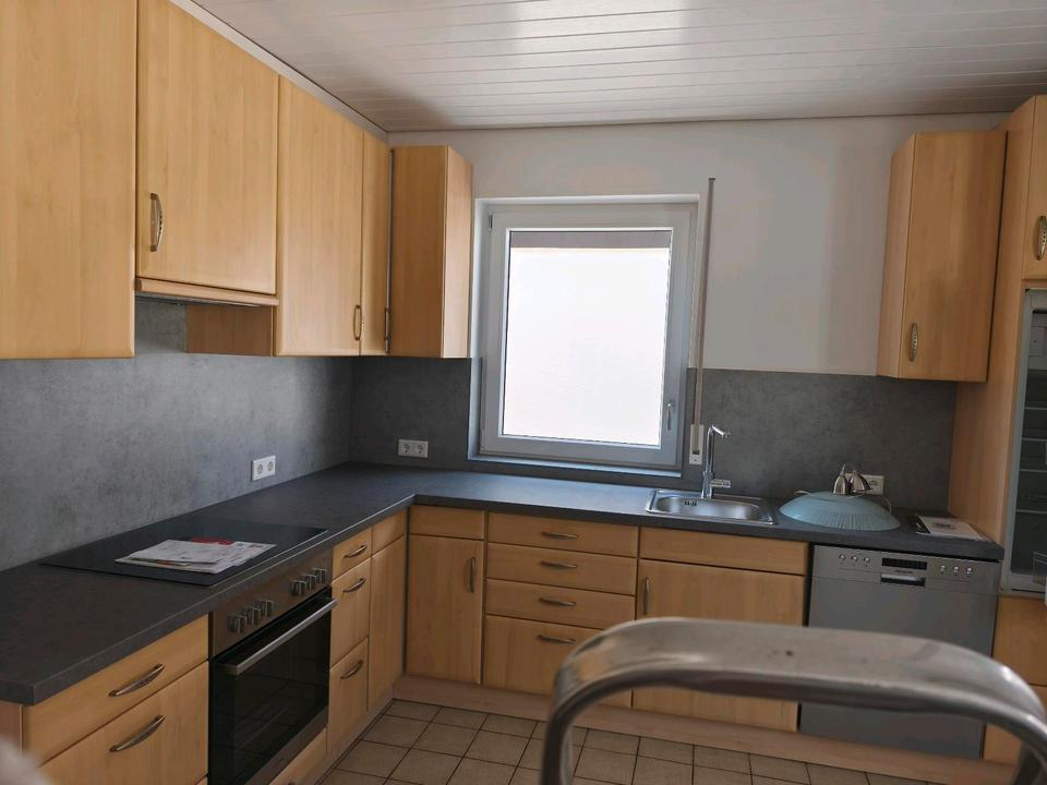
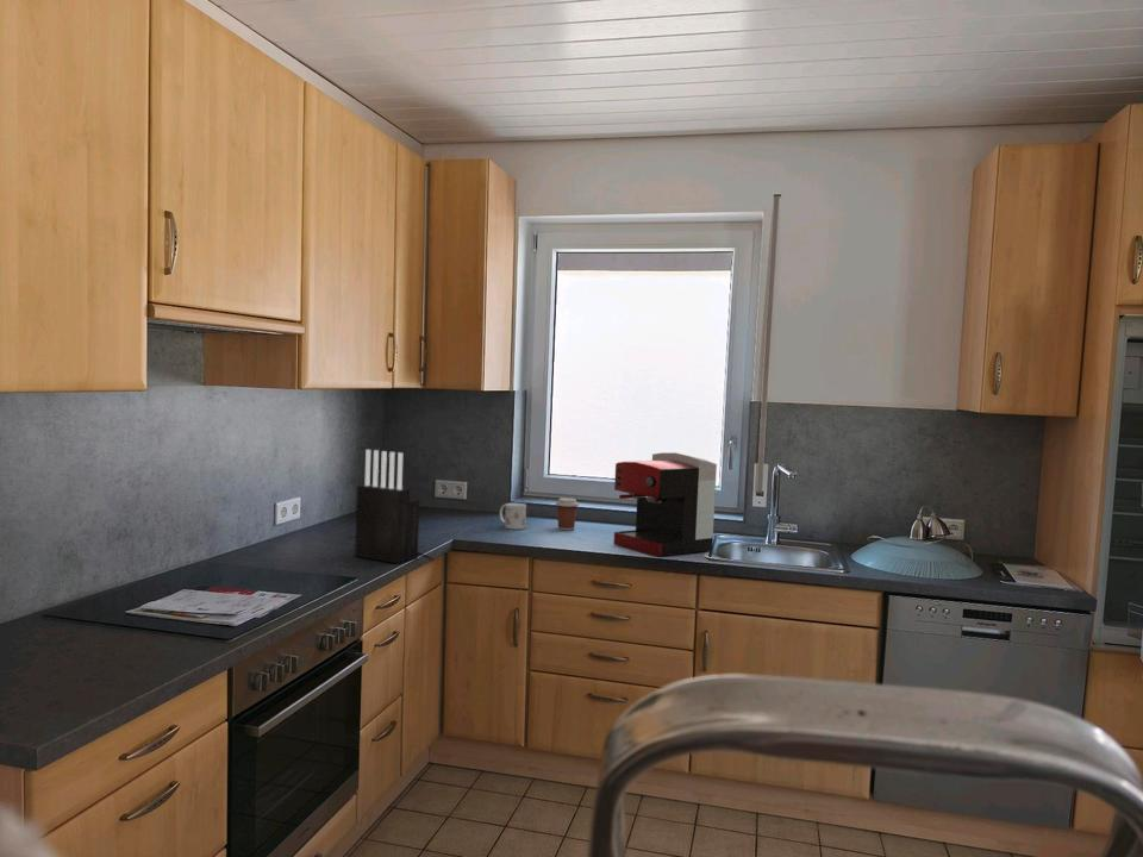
+ knife block [354,449,420,564]
+ coffee cup [555,496,580,531]
+ coffee maker [613,451,718,558]
+ mug [499,502,527,531]
